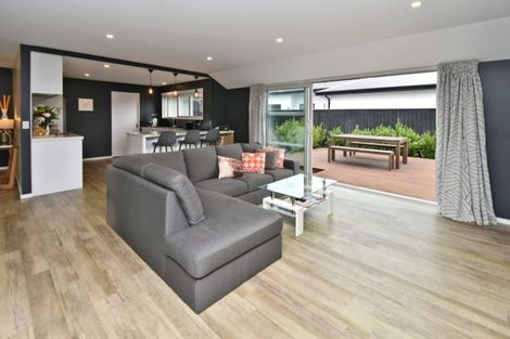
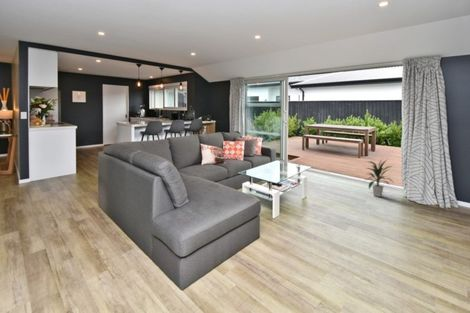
+ indoor plant [363,158,394,198]
